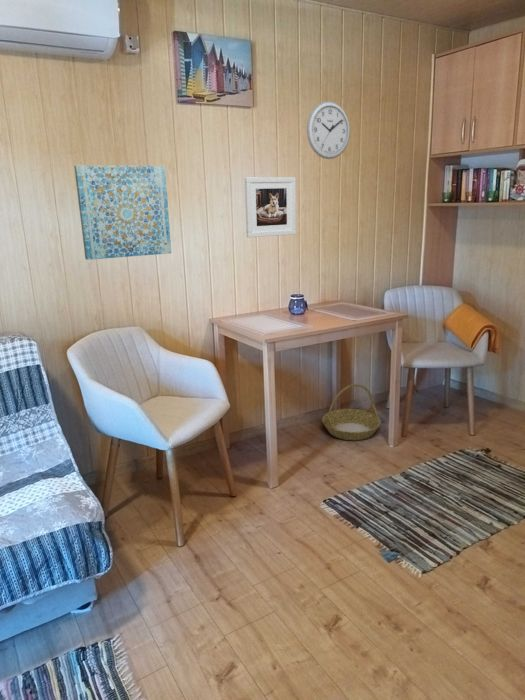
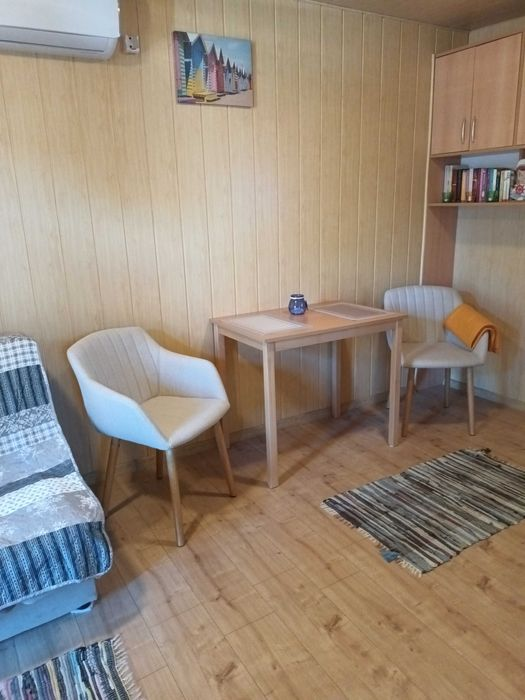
- basket [321,383,382,441]
- wall art [73,164,172,261]
- wall clock [306,100,351,160]
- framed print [244,176,297,238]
